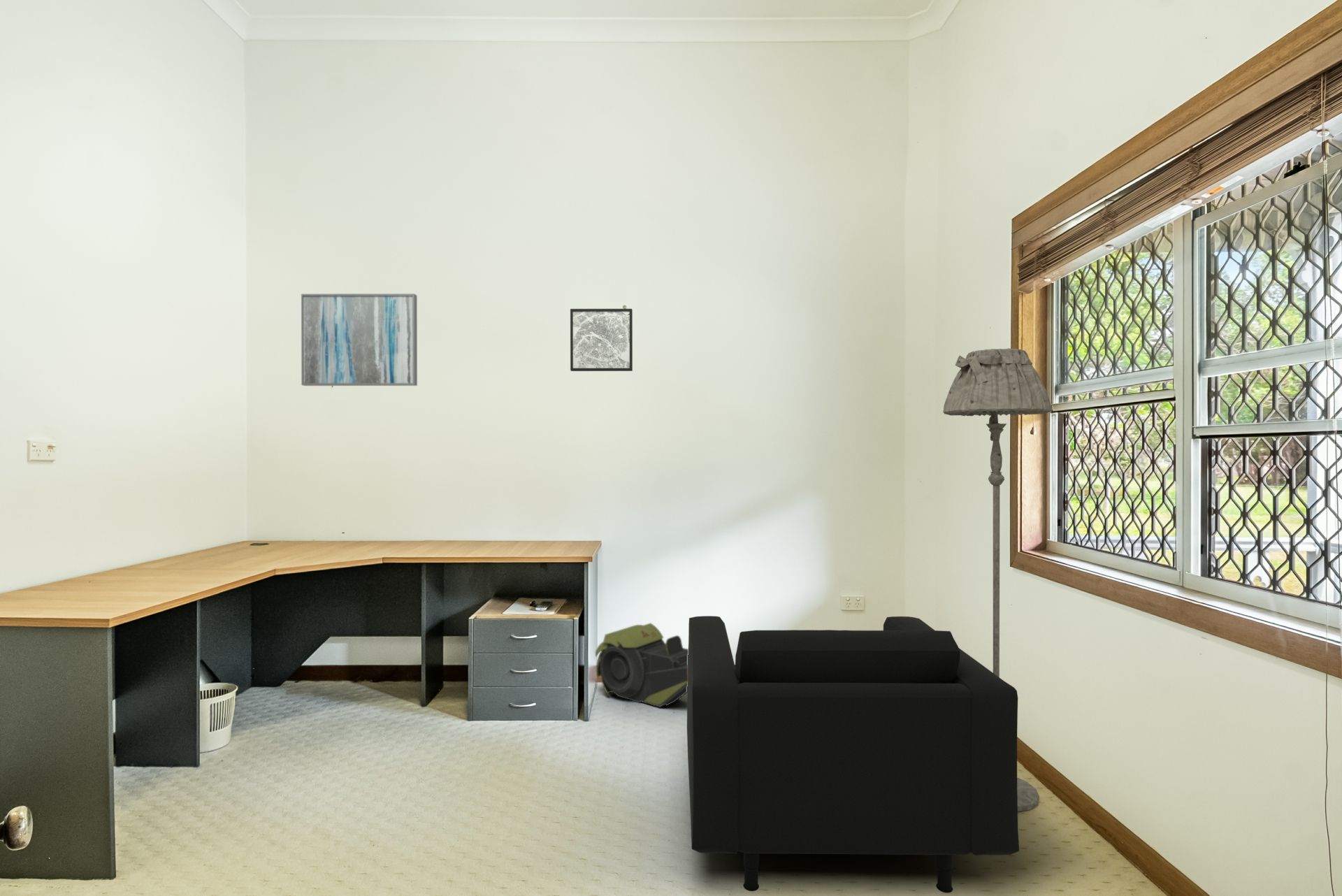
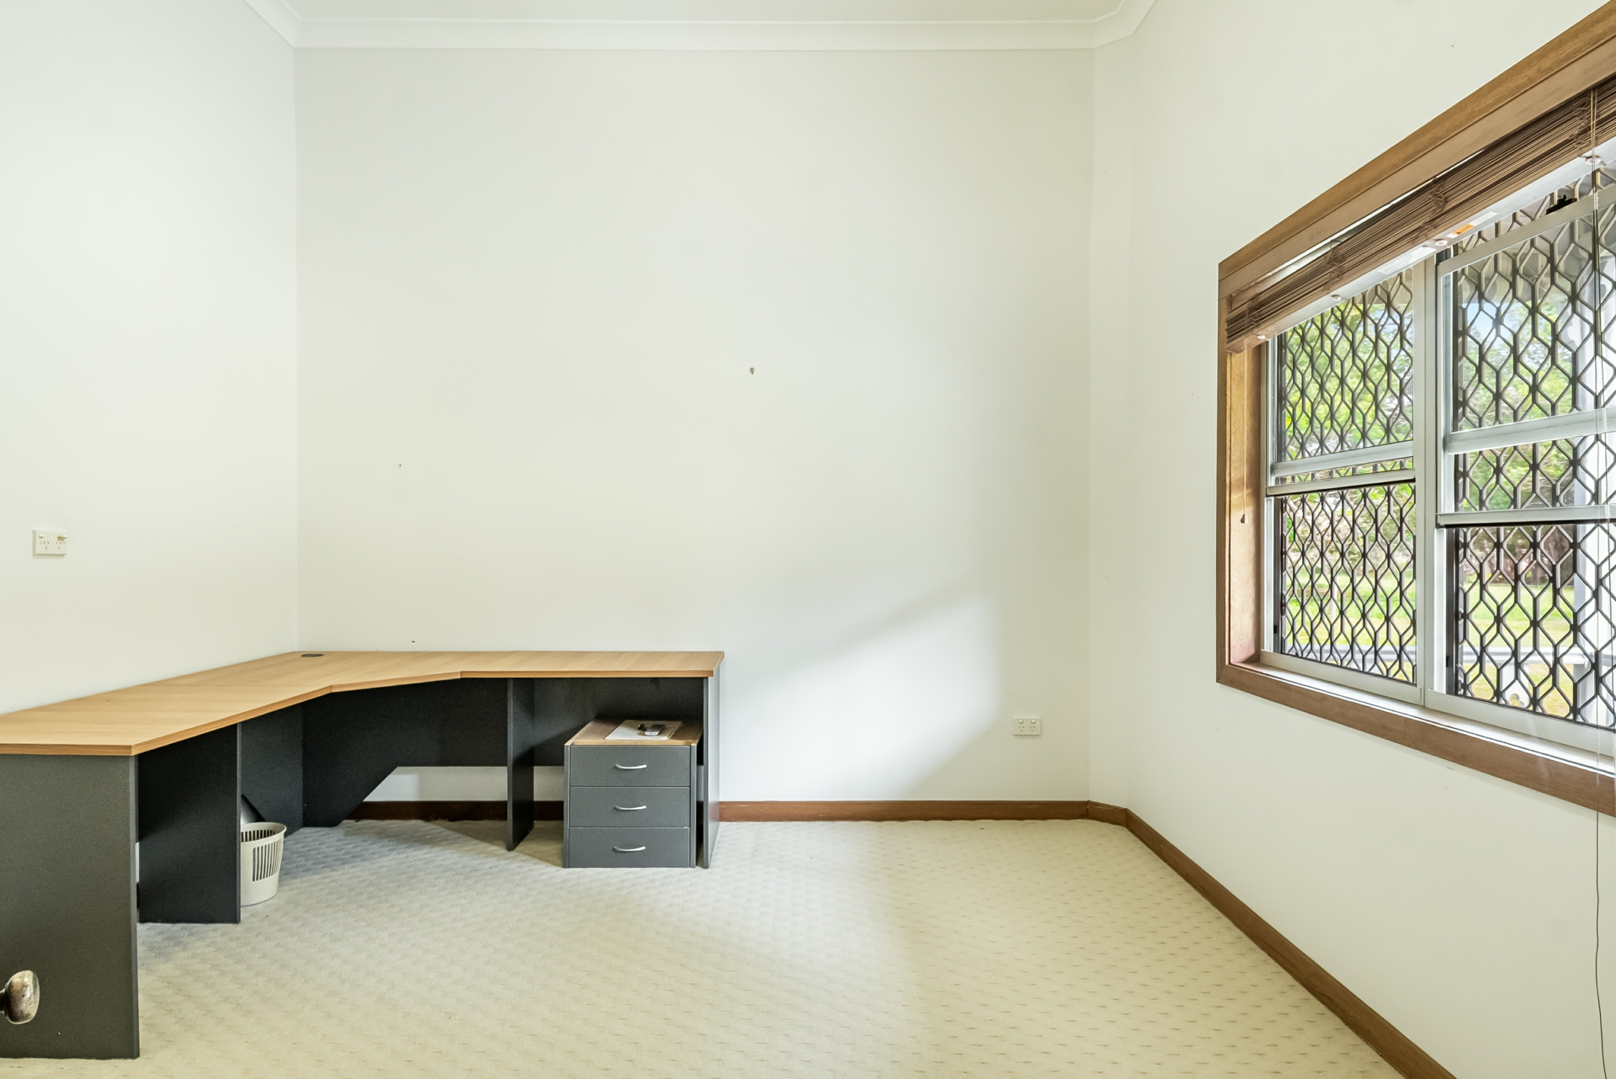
- wall art [570,308,633,372]
- armchair [686,615,1020,893]
- wall art [301,293,418,386]
- backpack [595,622,688,708]
- floor lamp [942,347,1053,812]
